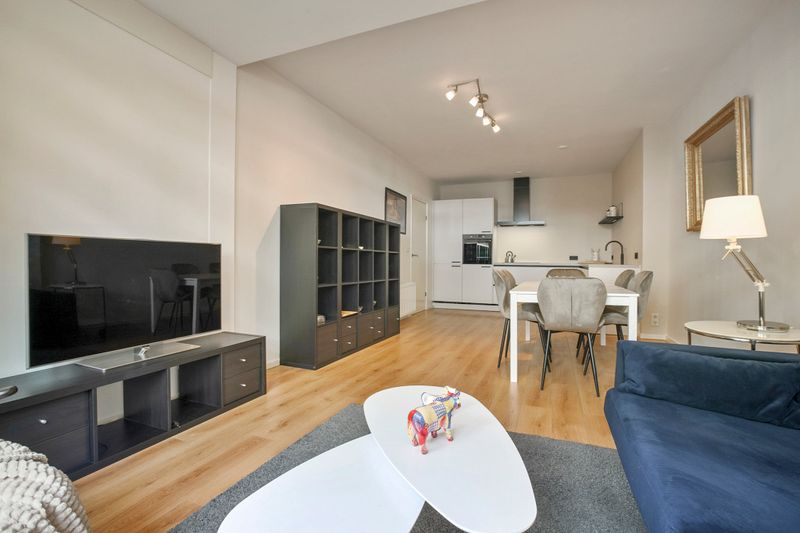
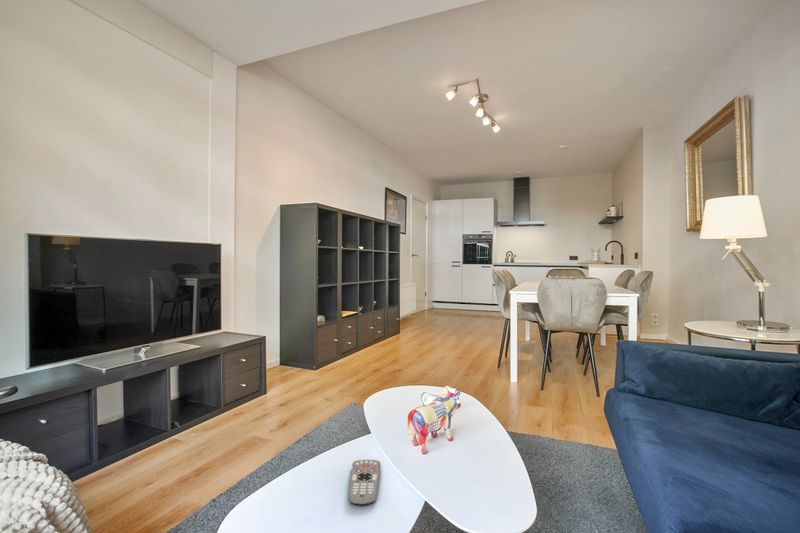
+ remote control [347,459,381,506]
